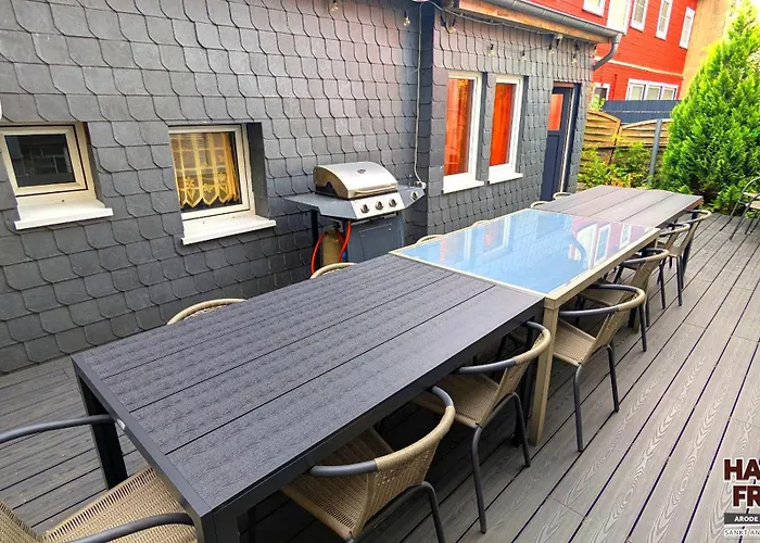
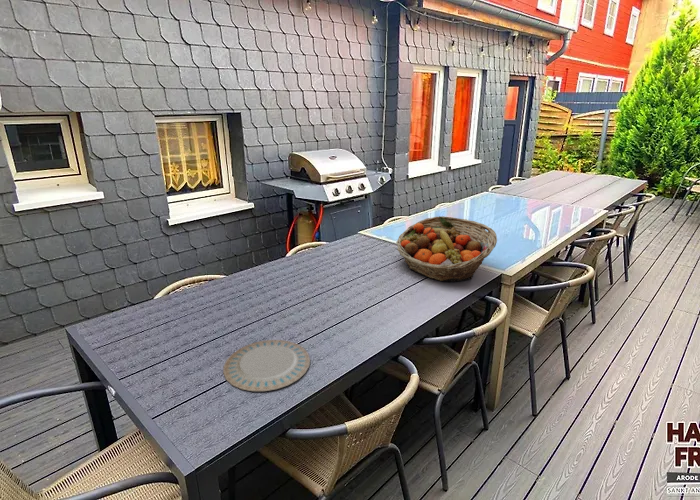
+ chinaware [222,339,311,392]
+ fruit basket [395,215,498,282]
